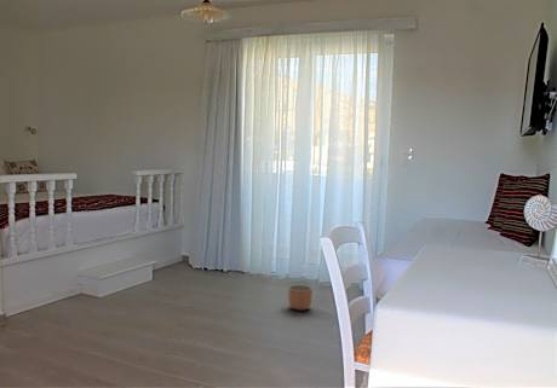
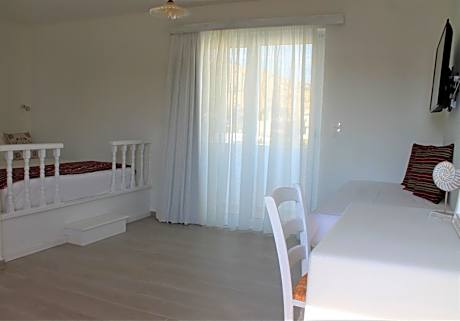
- planter [287,284,314,312]
